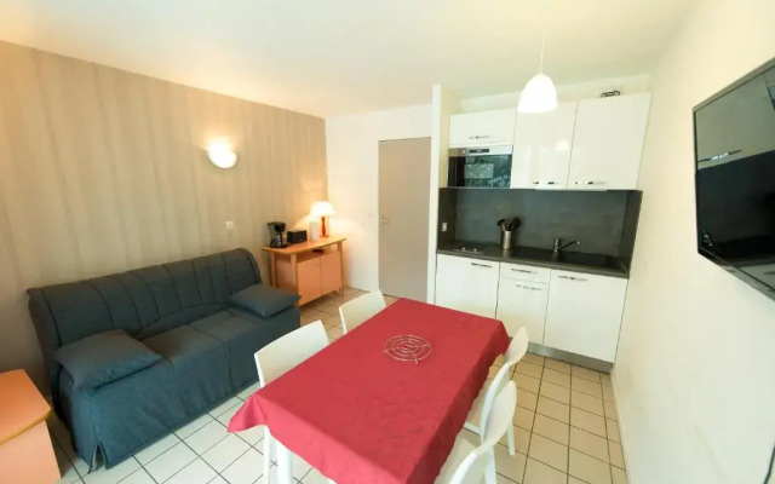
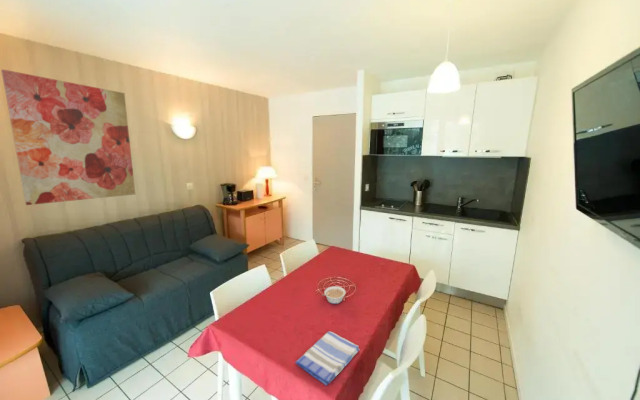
+ wall art [0,68,136,206]
+ dish towel [294,331,360,387]
+ legume [321,285,347,305]
